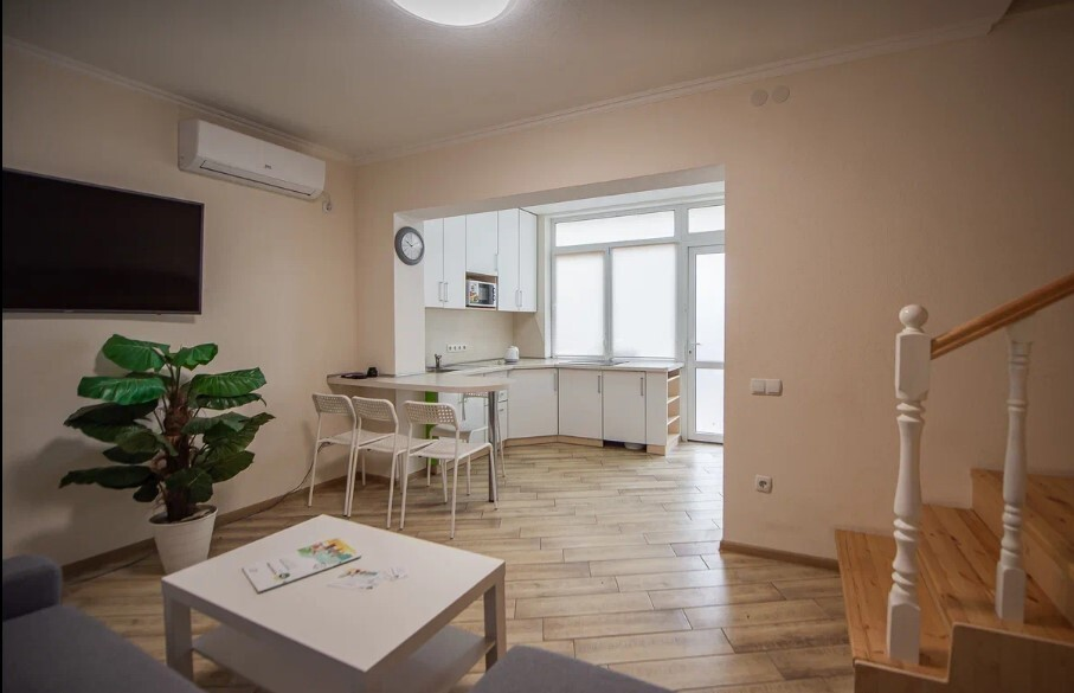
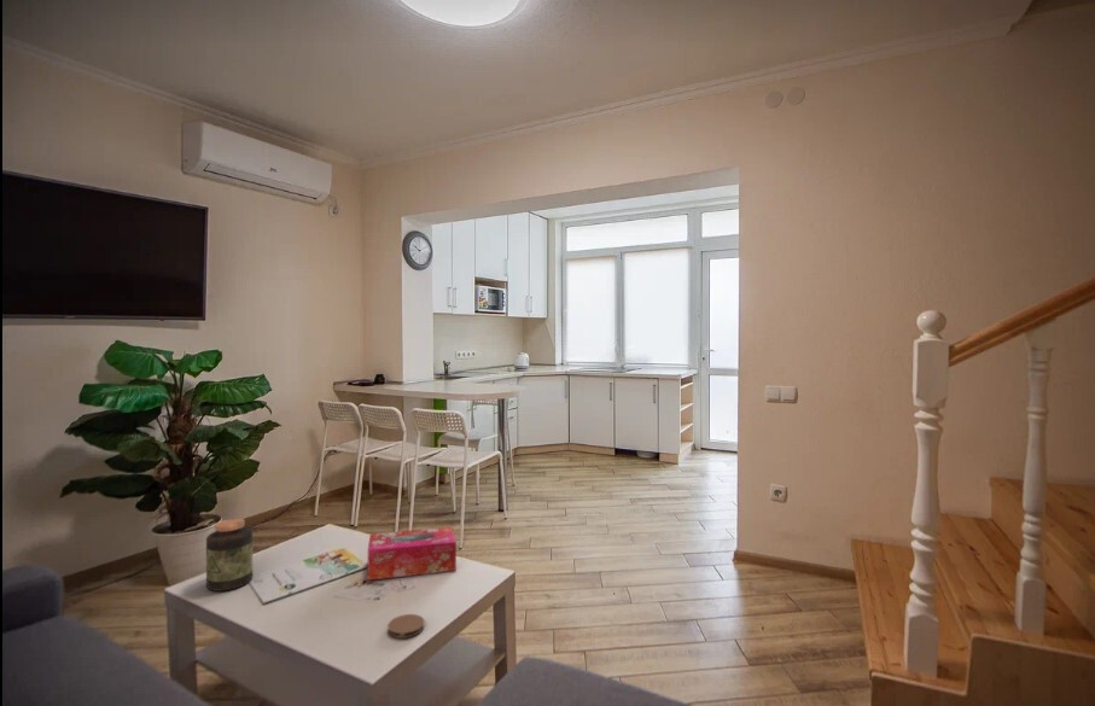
+ tissue box [367,526,458,582]
+ jar [205,518,254,593]
+ coaster [386,613,425,640]
